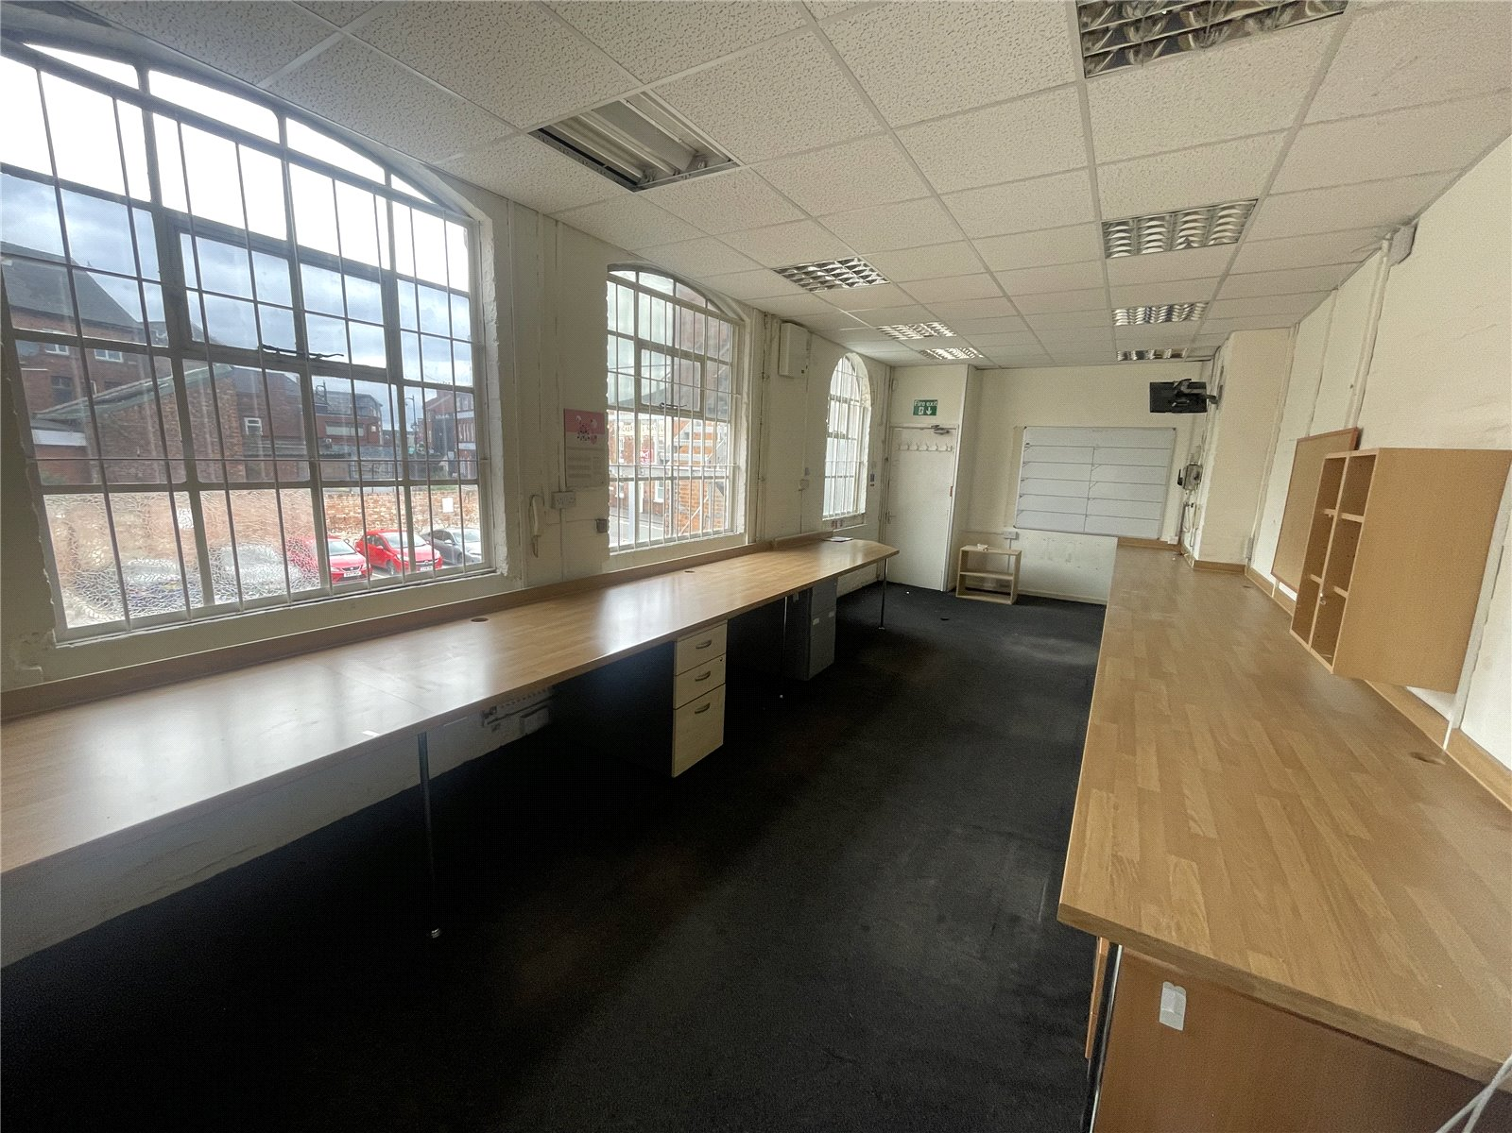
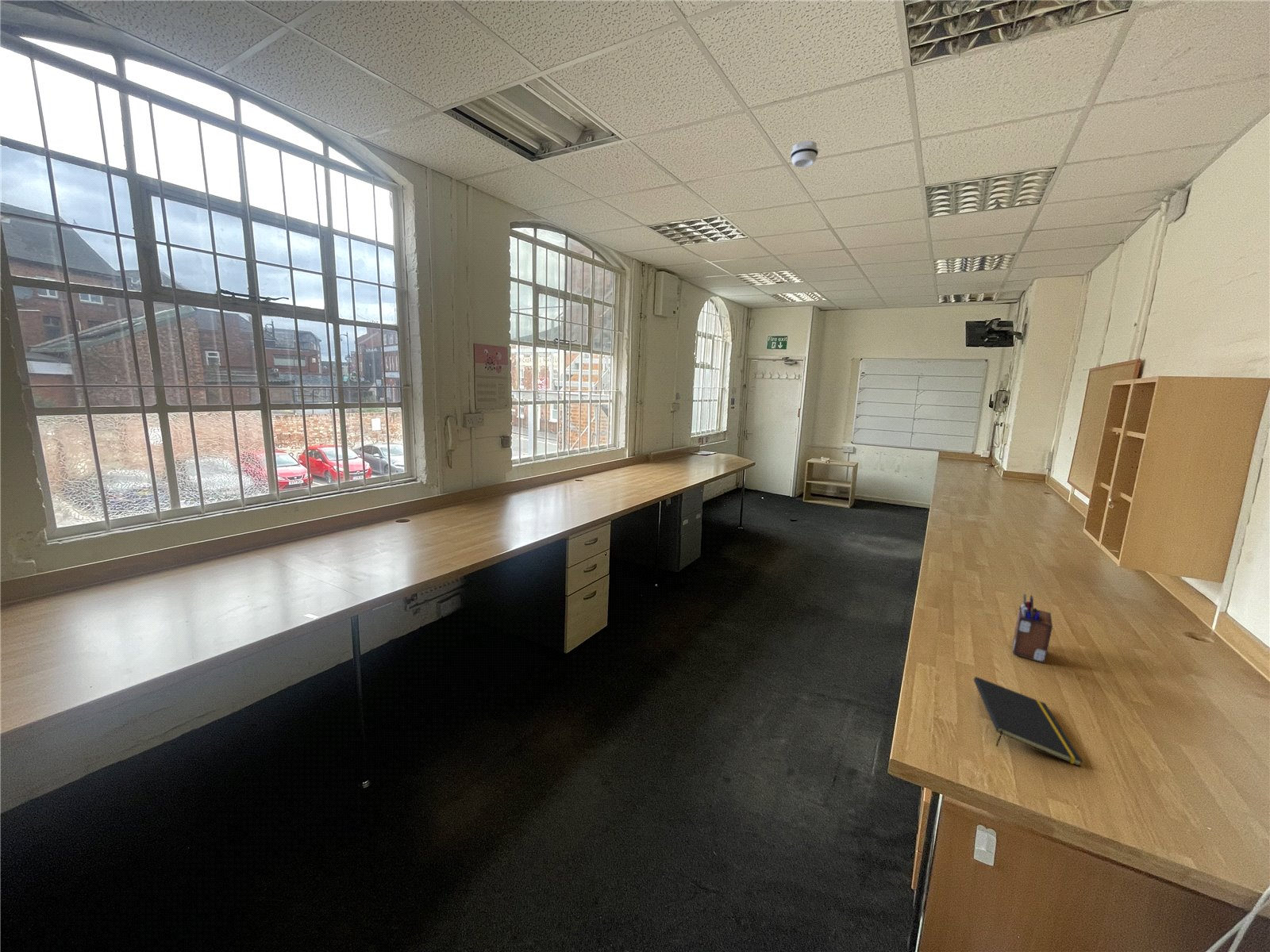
+ smoke detector [790,140,819,168]
+ notepad [973,676,1083,767]
+ desk organizer [1012,593,1053,664]
